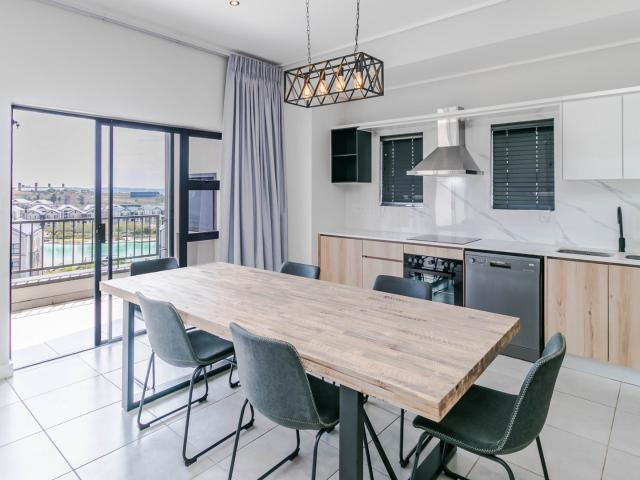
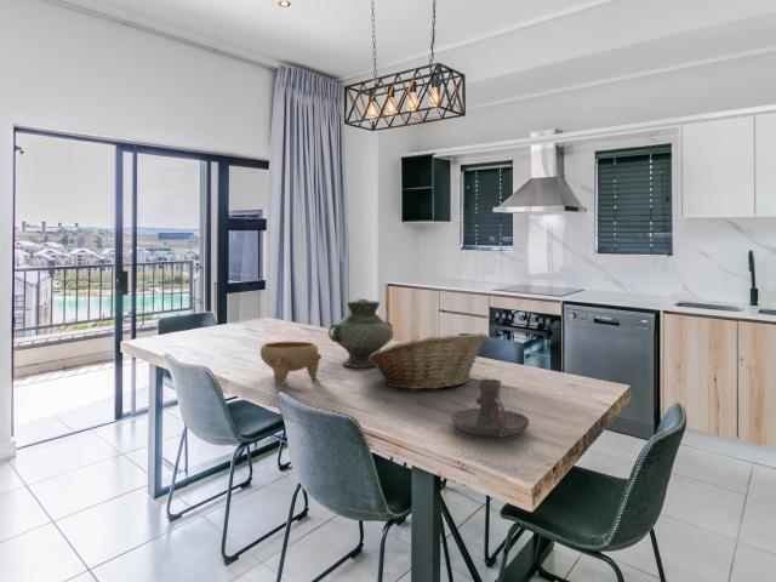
+ vase [327,298,394,369]
+ bowl [259,341,323,388]
+ fruit basket [369,332,489,390]
+ candle holder [450,378,530,439]
